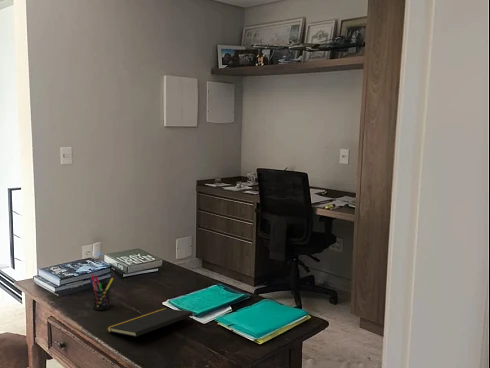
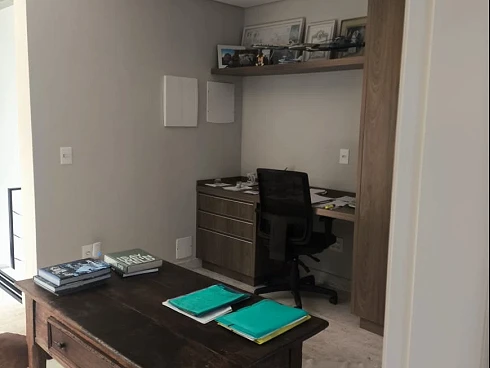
- pen holder [89,274,114,311]
- notepad [106,307,195,338]
